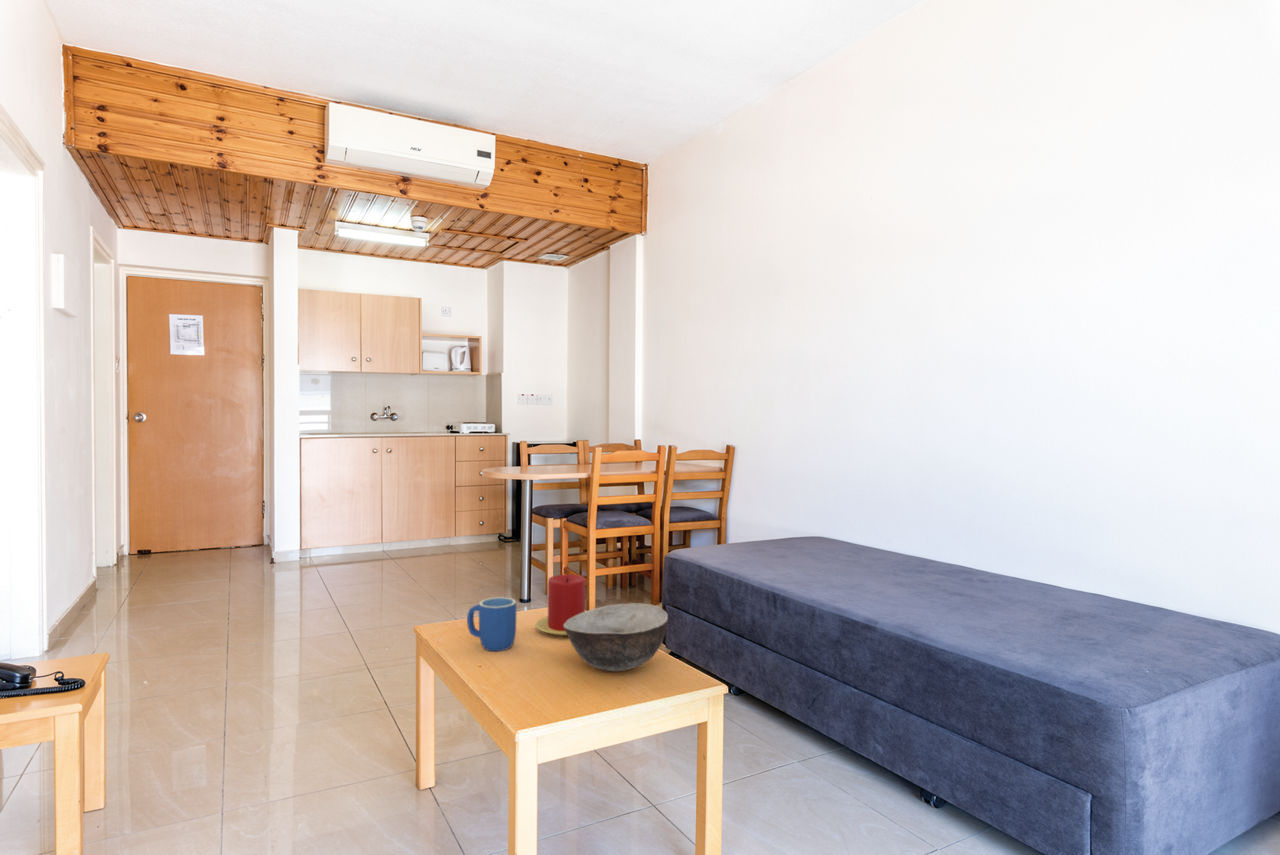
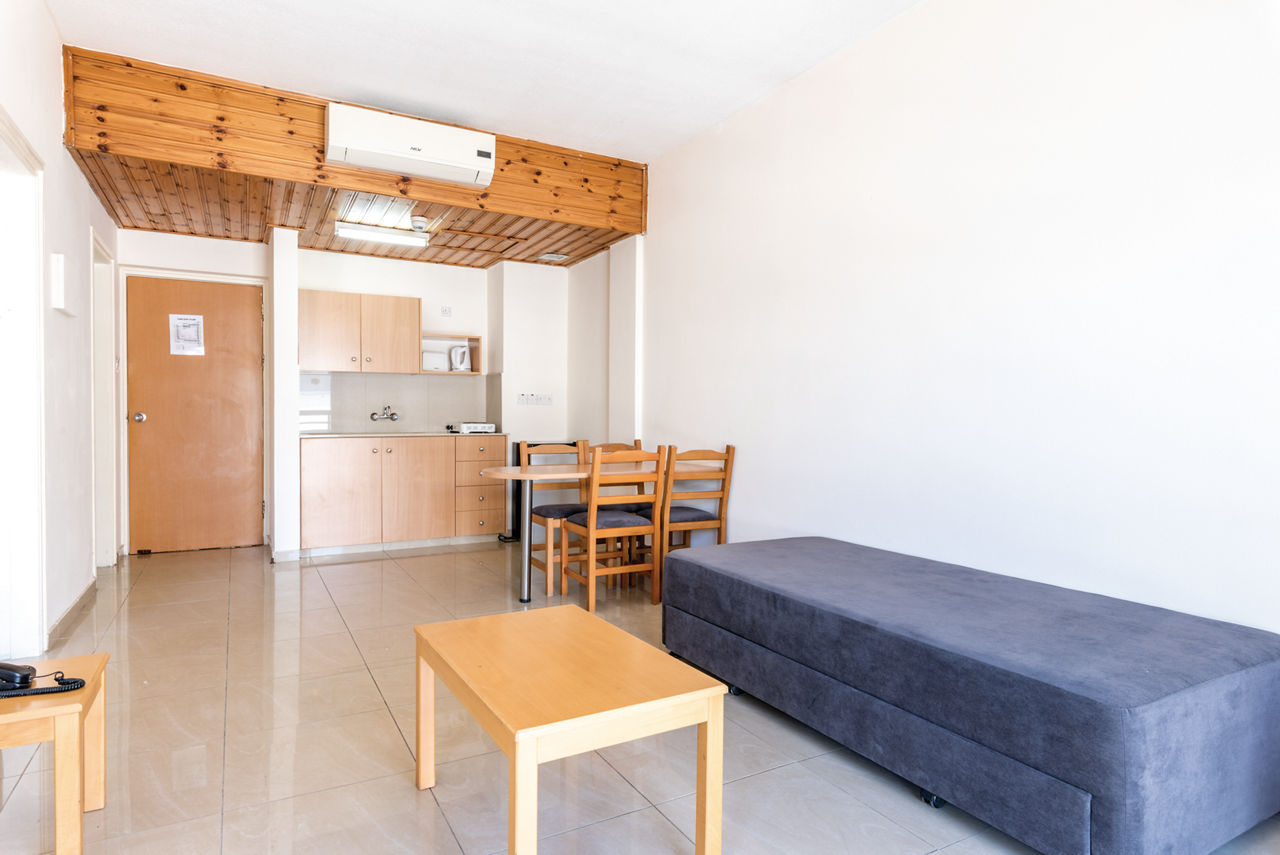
- bowl [564,602,669,672]
- candle [534,573,586,637]
- mug [466,596,517,652]
